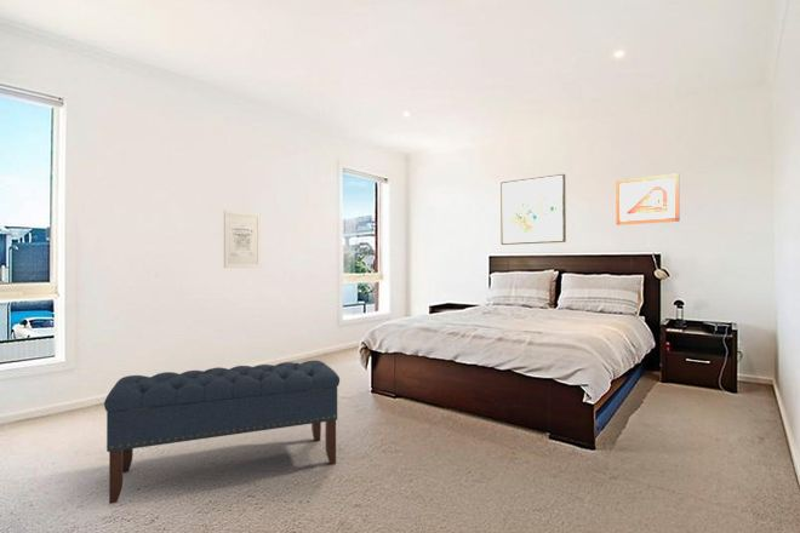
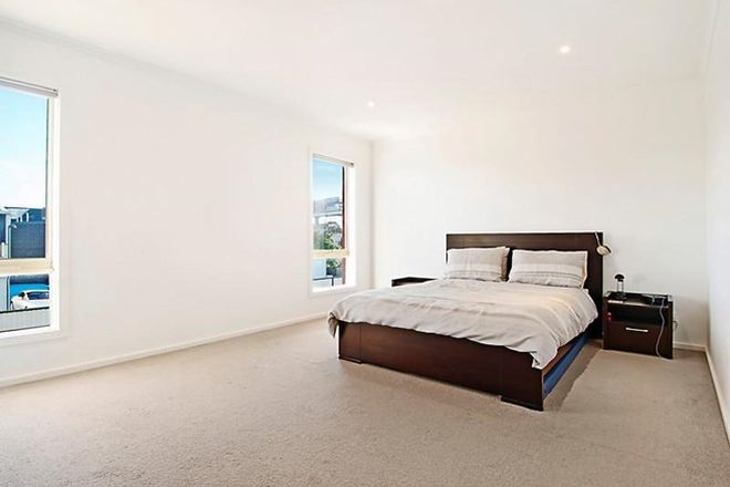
- wall art [223,210,262,269]
- picture frame [615,172,681,227]
- wall art [499,173,567,246]
- bench [103,360,341,505]
